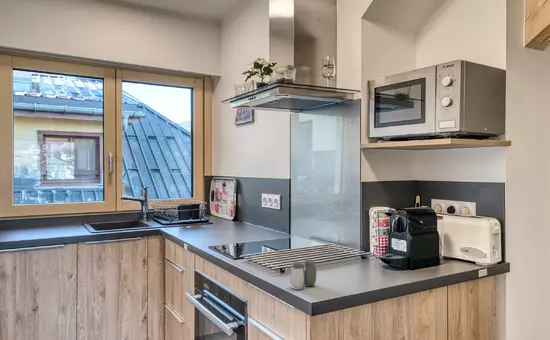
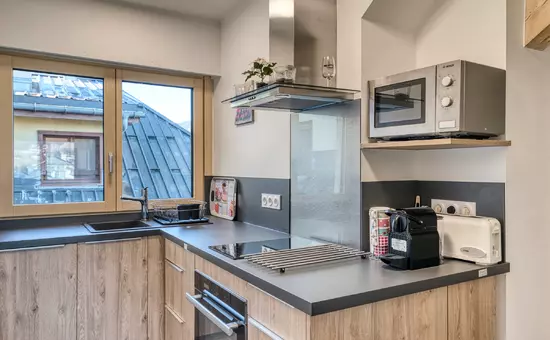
- salt and pepper shaker [289,258,317,290]
